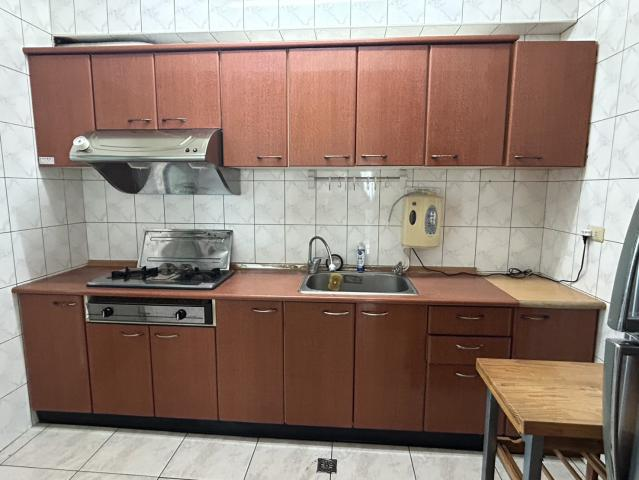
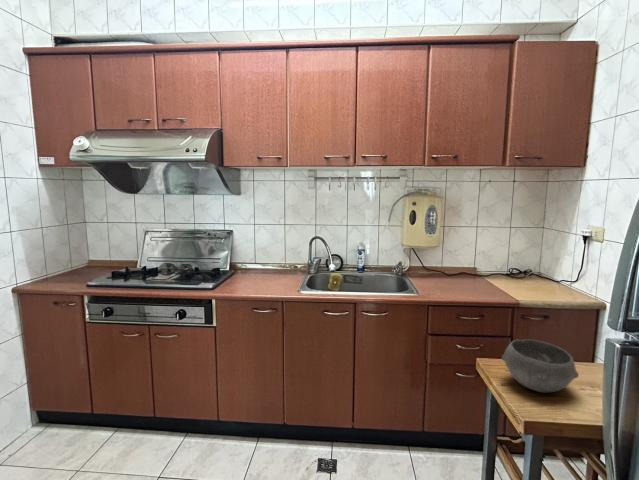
+ bowl [501,338,580,393]
